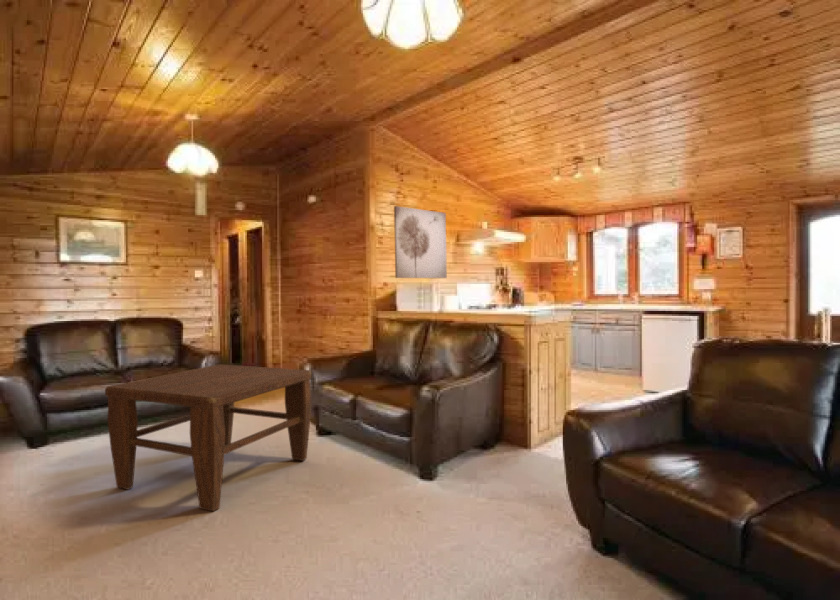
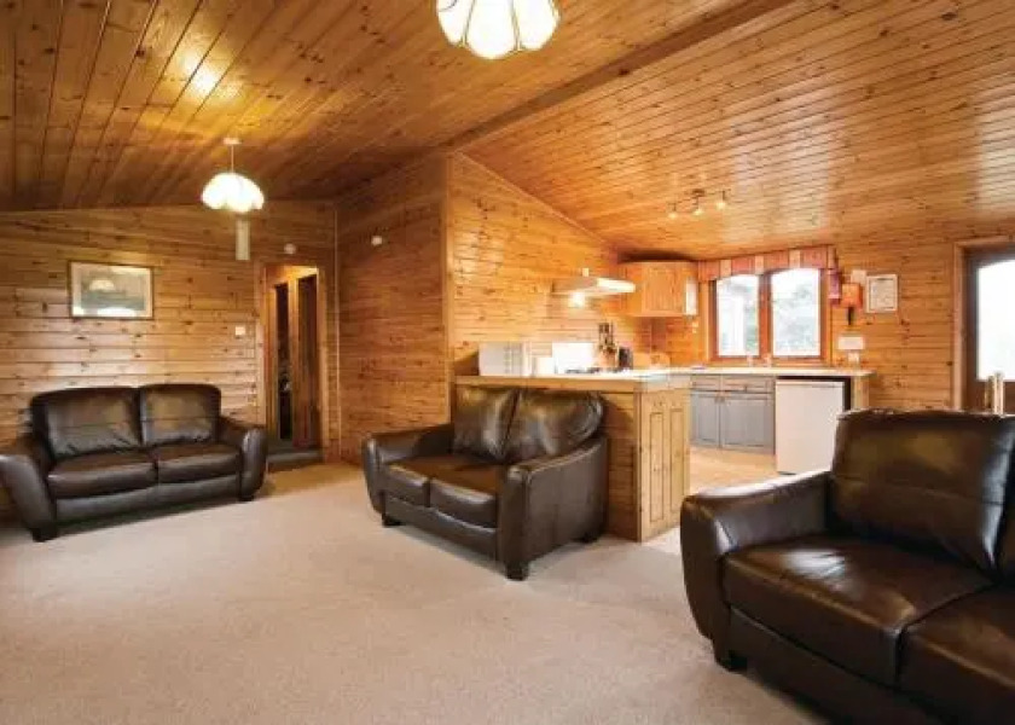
- coffee table [104,363,313,513]
- wall art [393,205,448,279]
